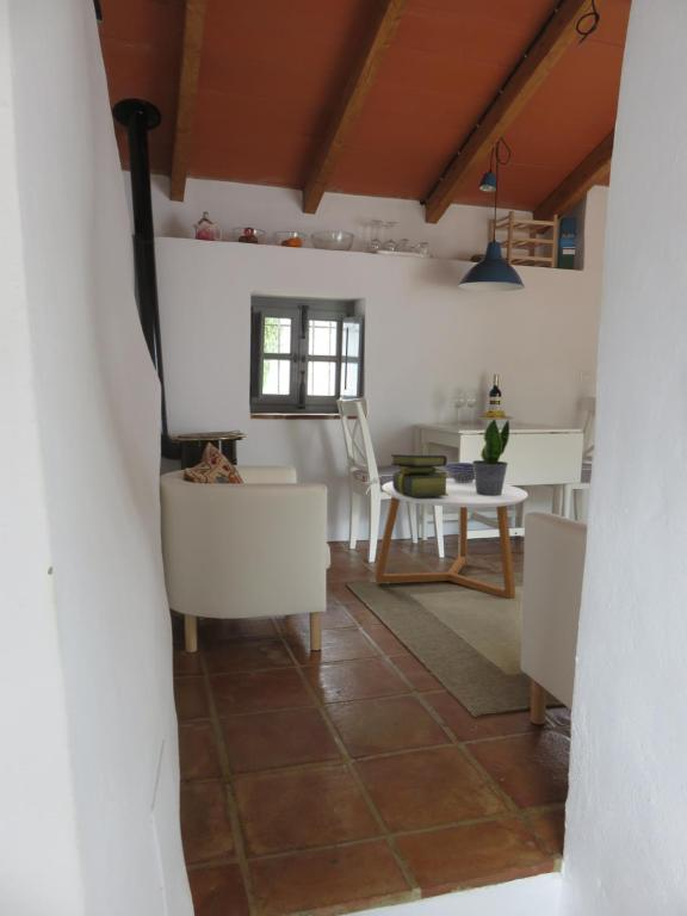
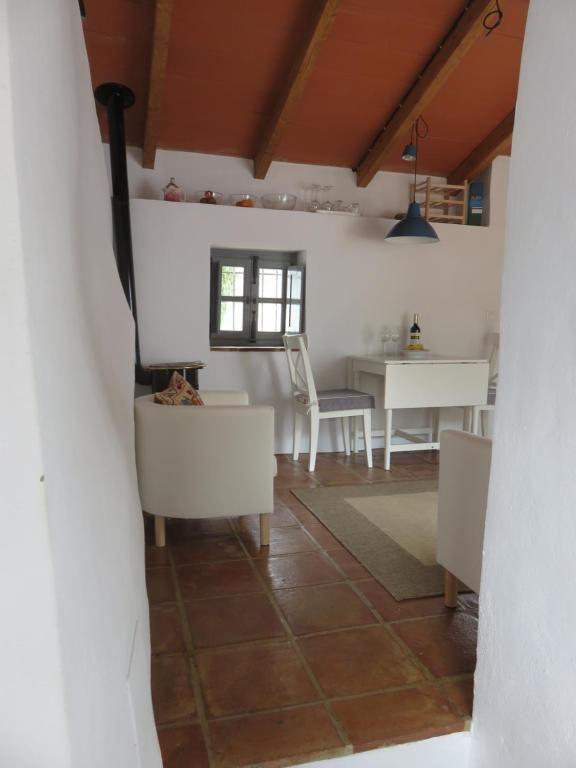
- decorative bowl [444,462,475,483]
- coffee table [373,477,528,600]
- potted plant [471,416,510,496]
- stack of books [390,453,450,496]
